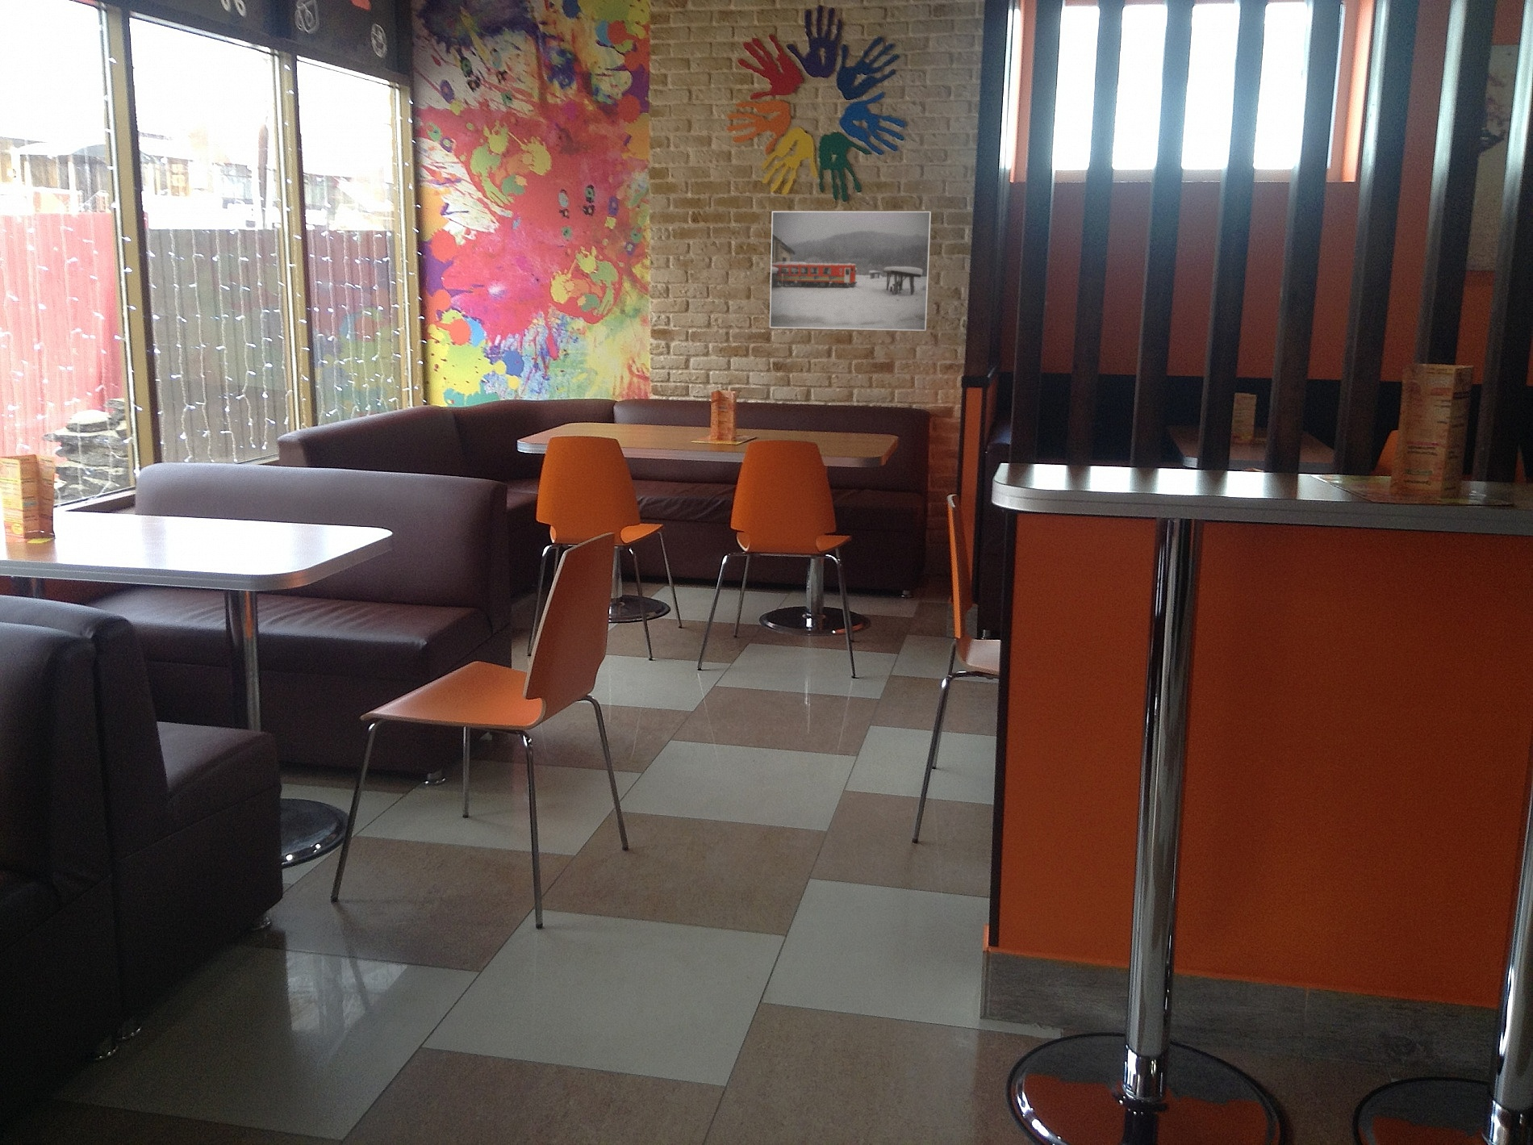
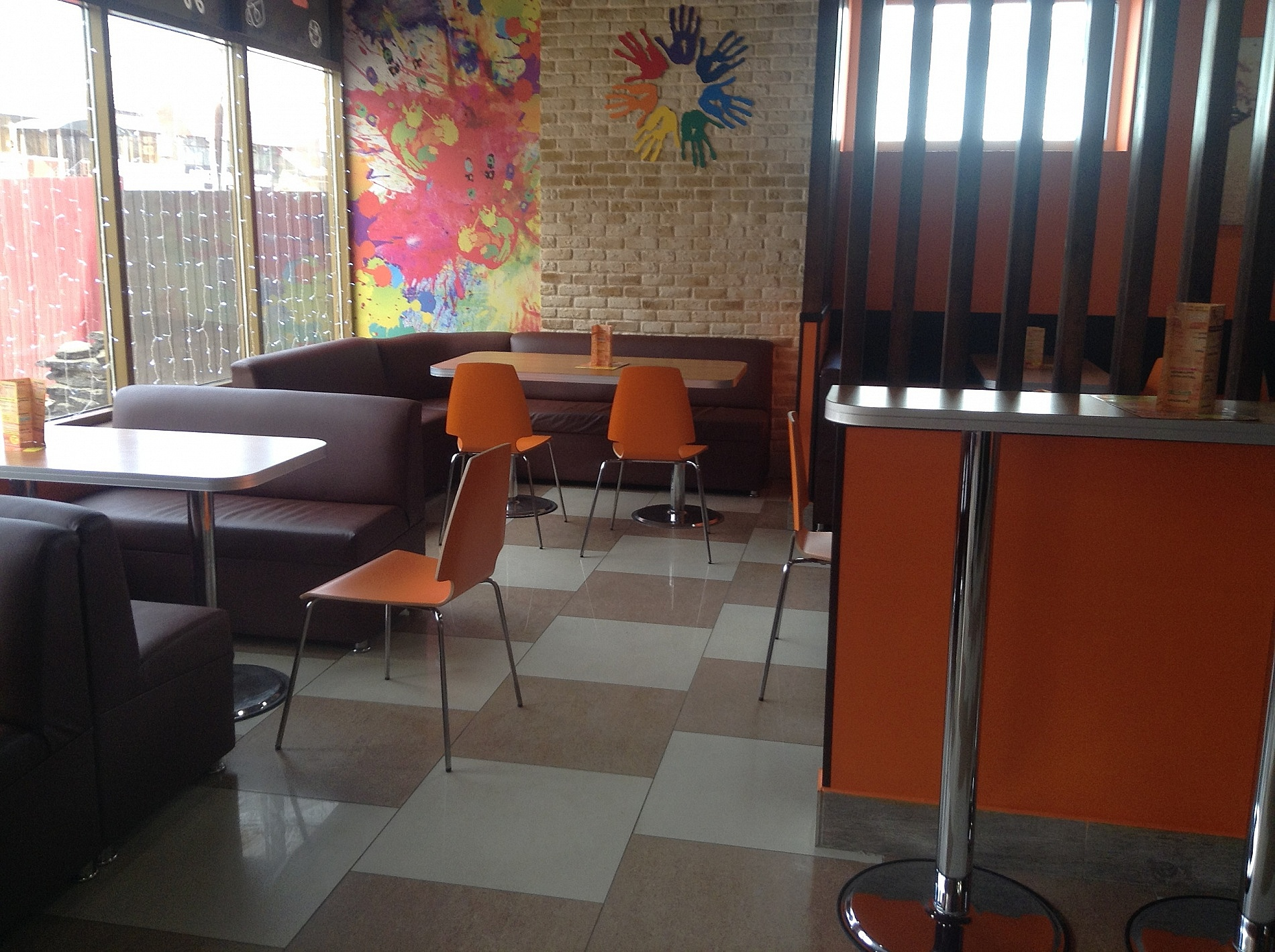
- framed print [770,210,932,332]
